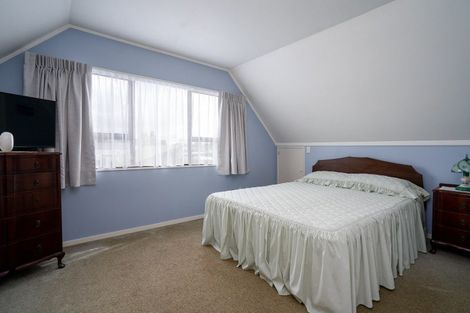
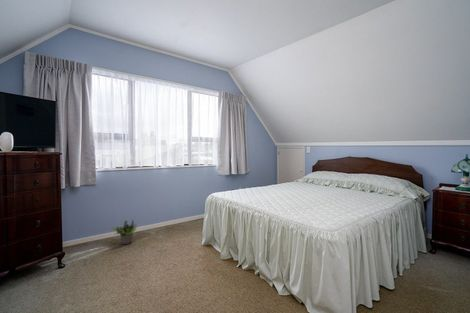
+ potted plant [109,219,138,245]
